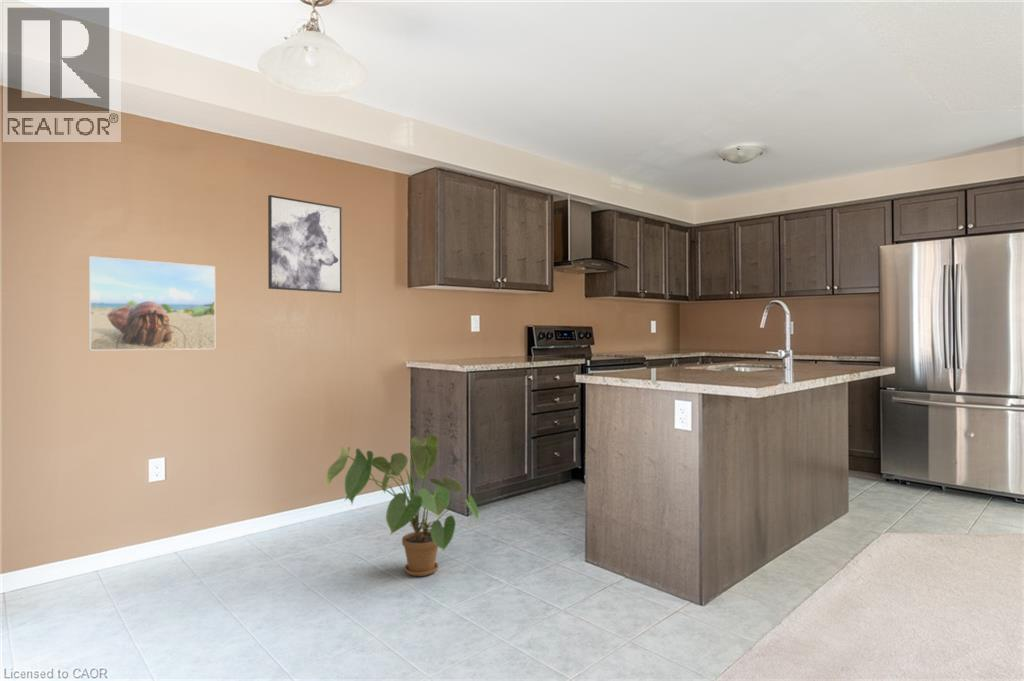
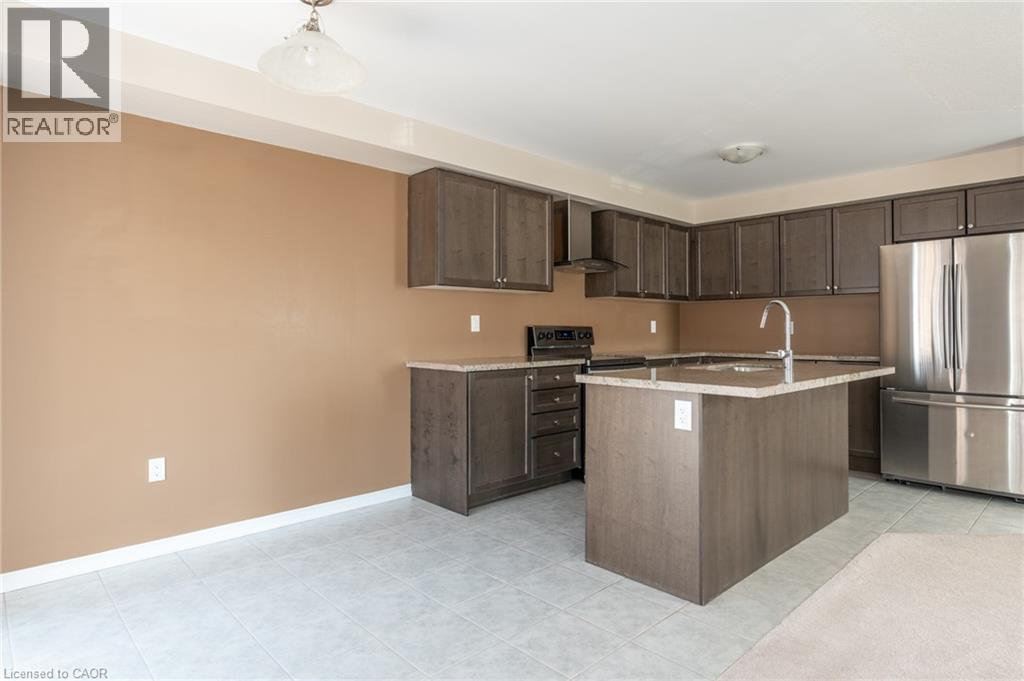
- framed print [88,255,216,351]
- house plant [326,434,481,577]
- wall art [267,194,343,294]
